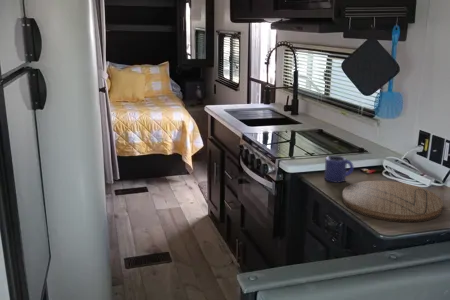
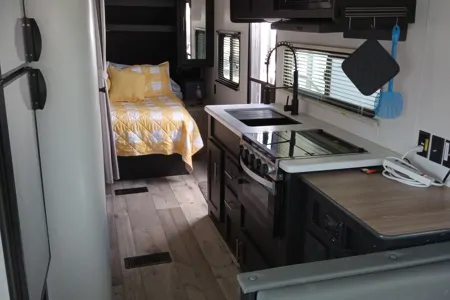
- cutting board [341,180,444,223]
- mug [323,155,355,183]
